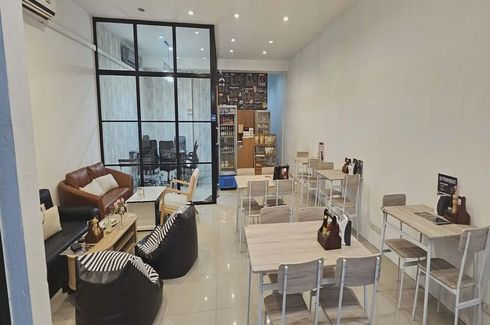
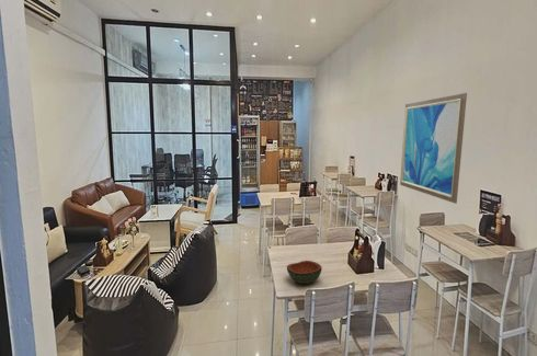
+ bowl [286,260,323,285]
+ wall art [399,92,468,205]
